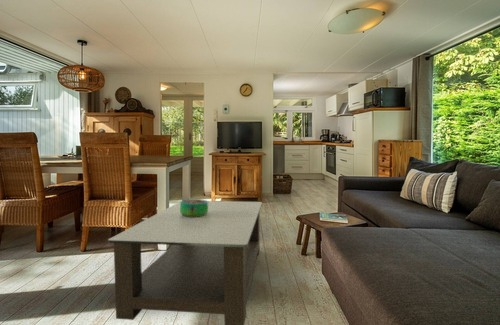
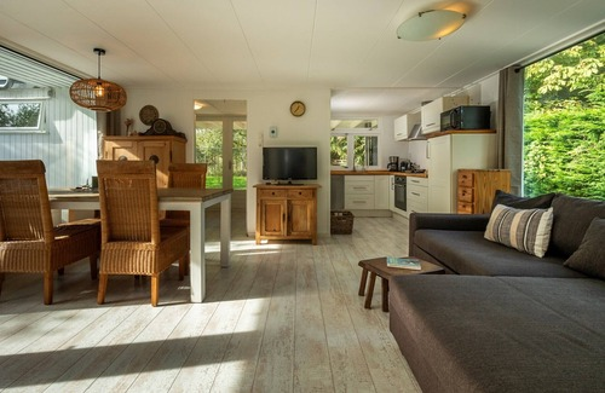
- decorative bowl [179,198,208,217]
- coffee table [107,200,263,325]
